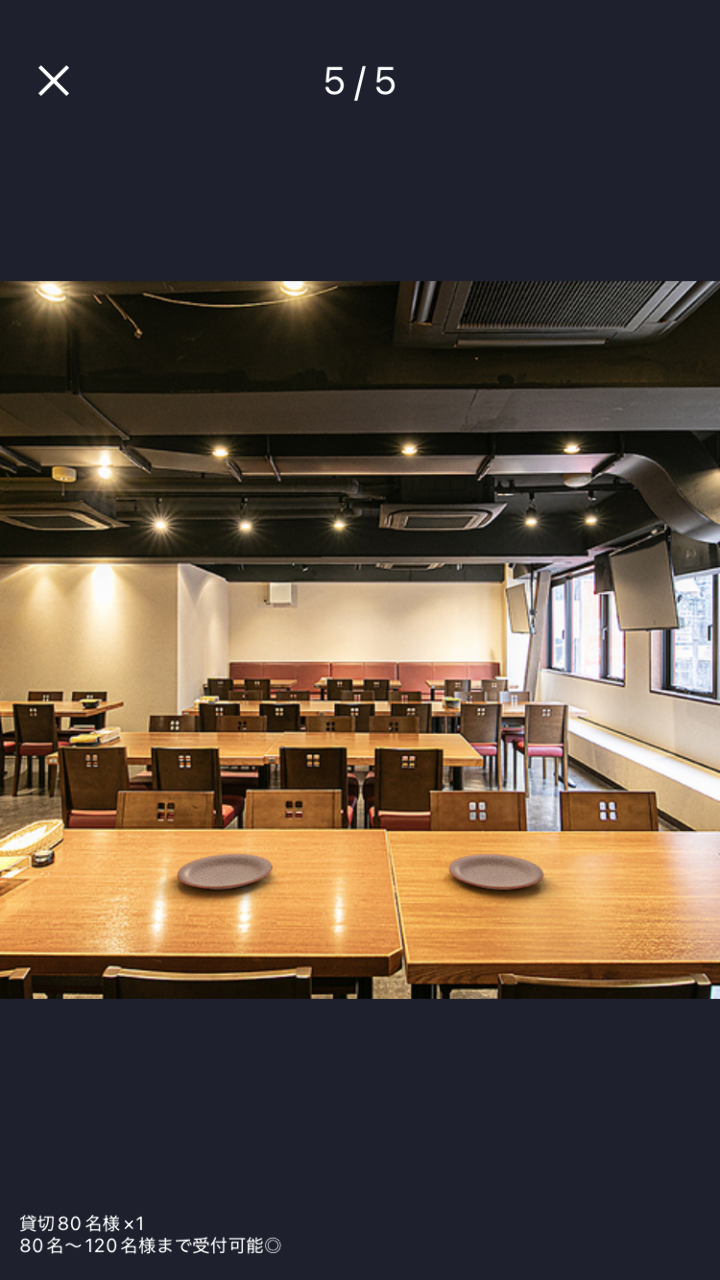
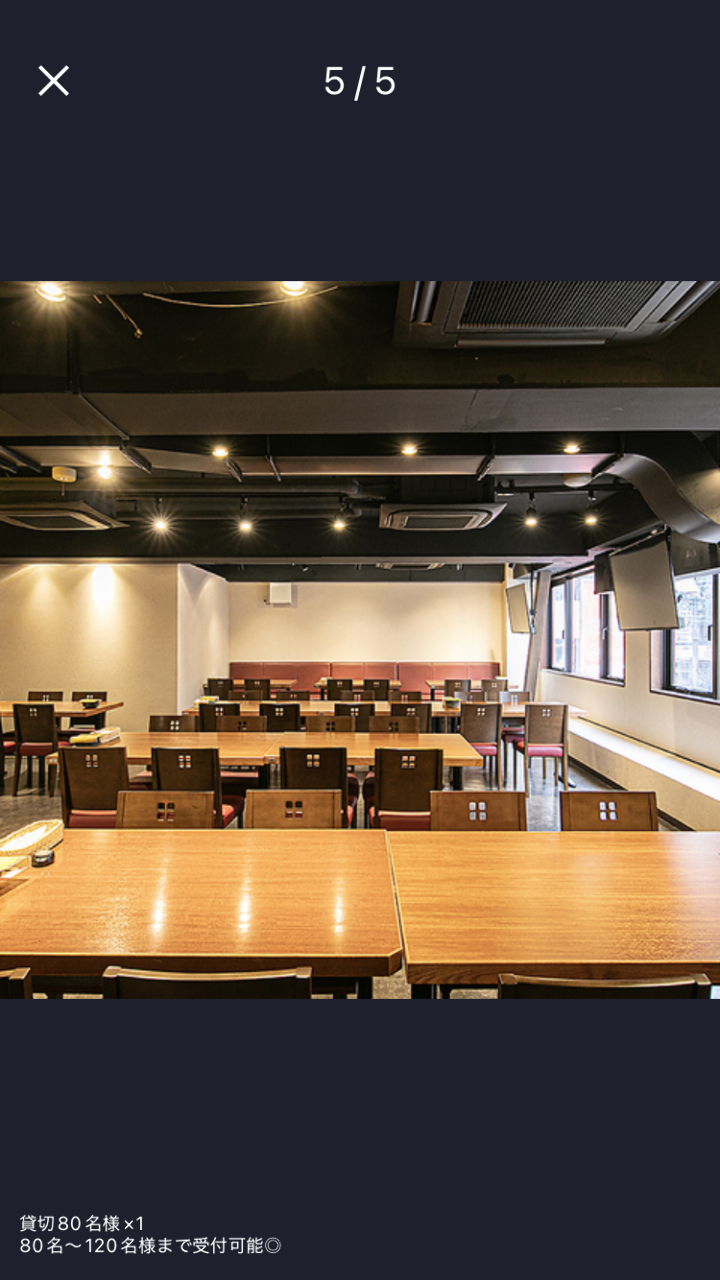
- plate [176,853,273,890]
- plate [448,853,545,891]
